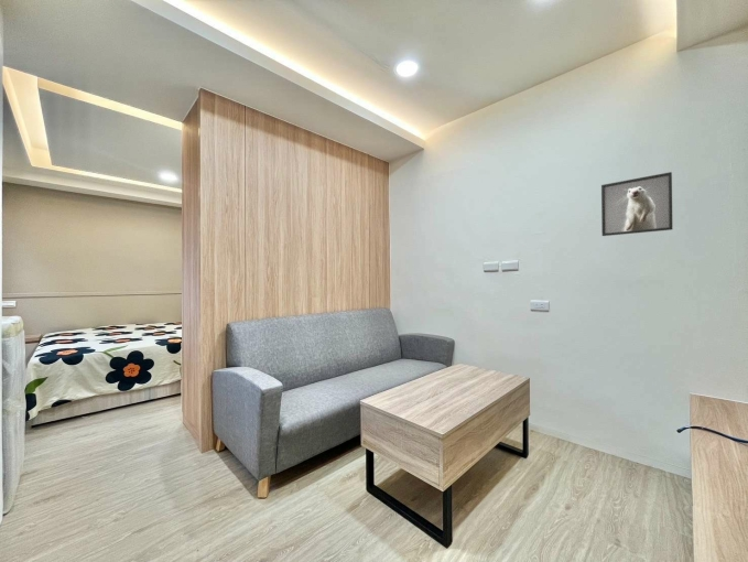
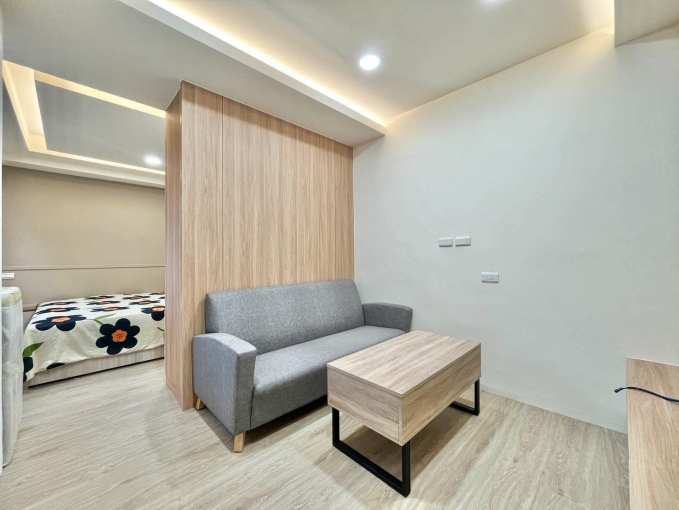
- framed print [600,171,674,237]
